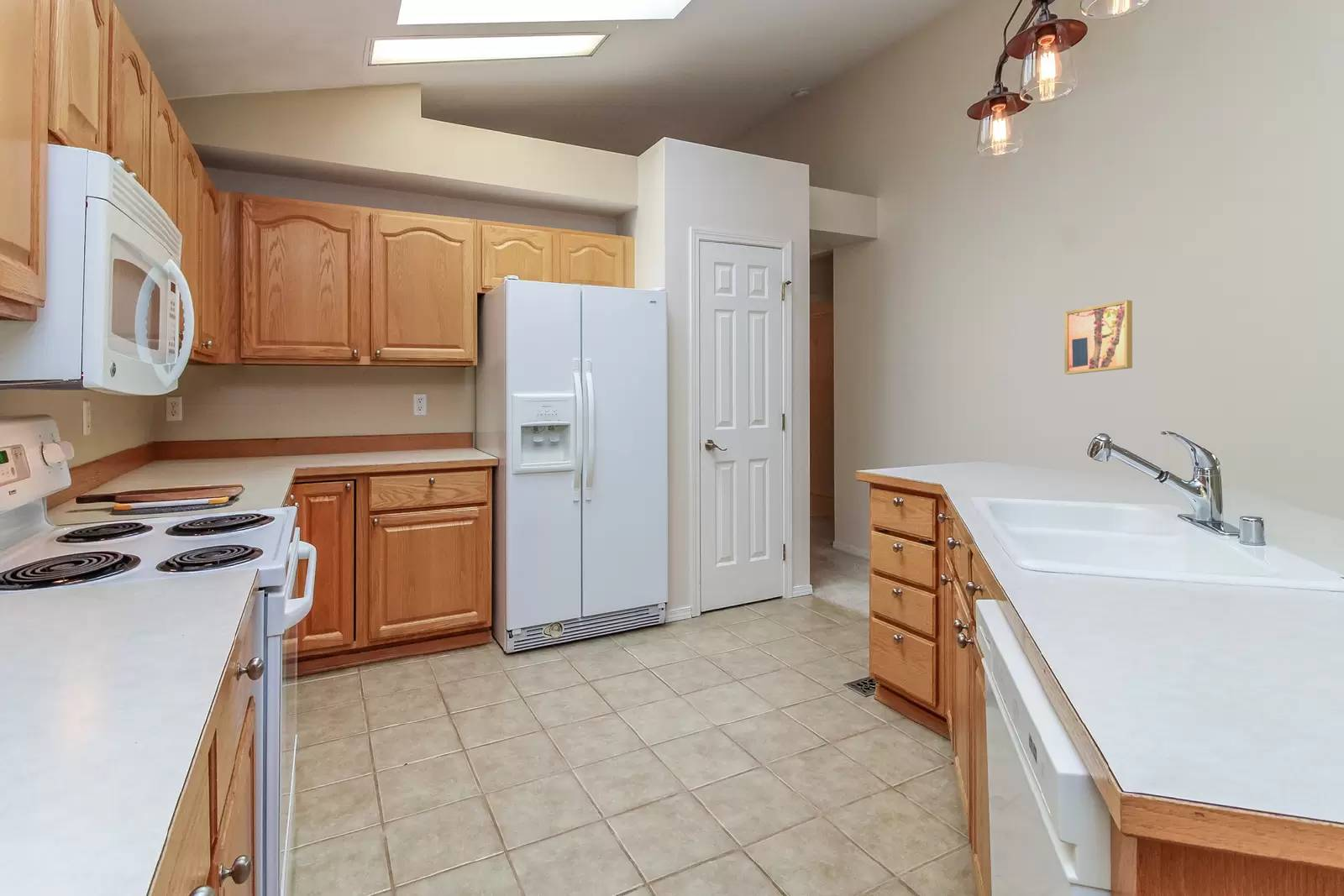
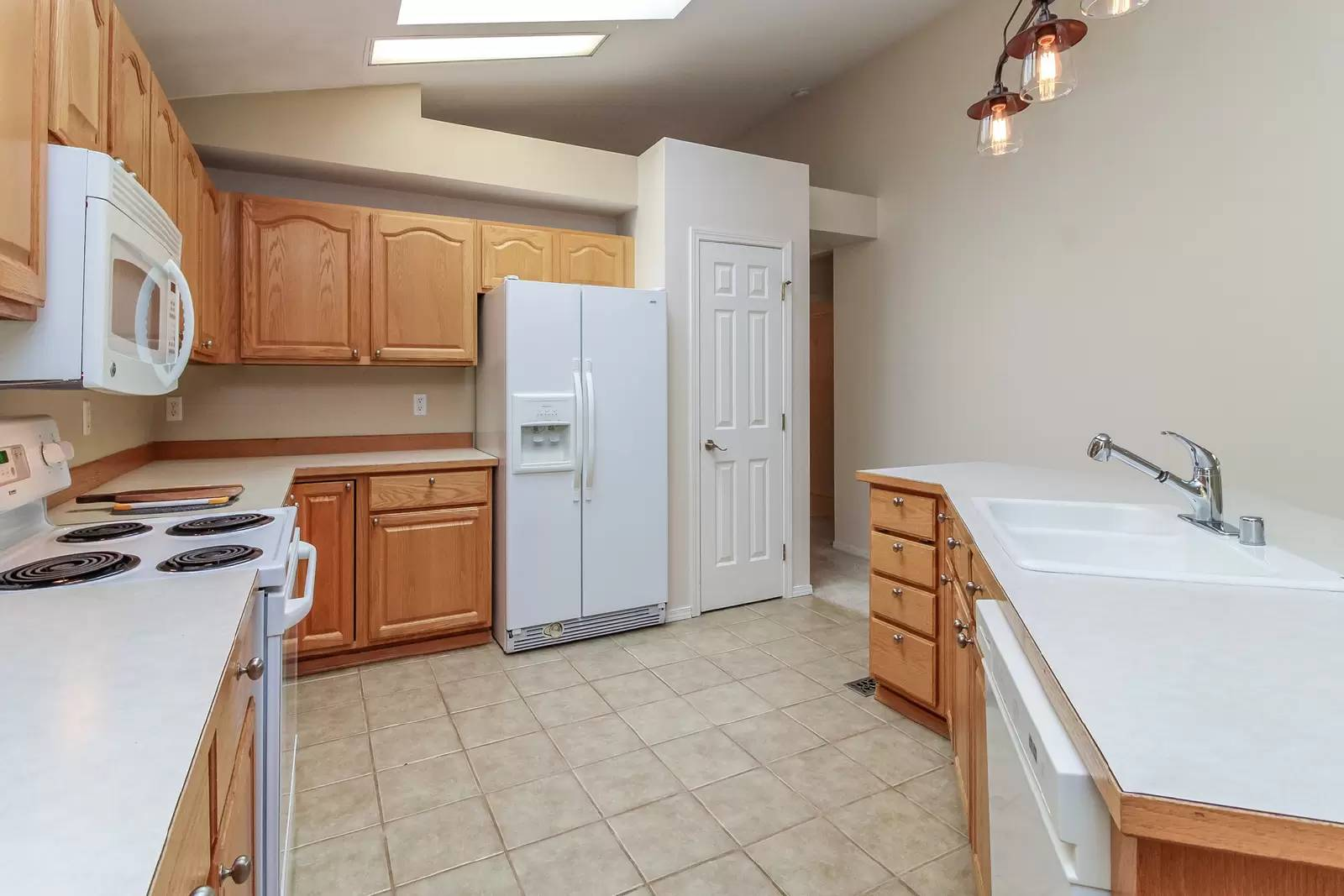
- wall art [1063,299,1133,375]
